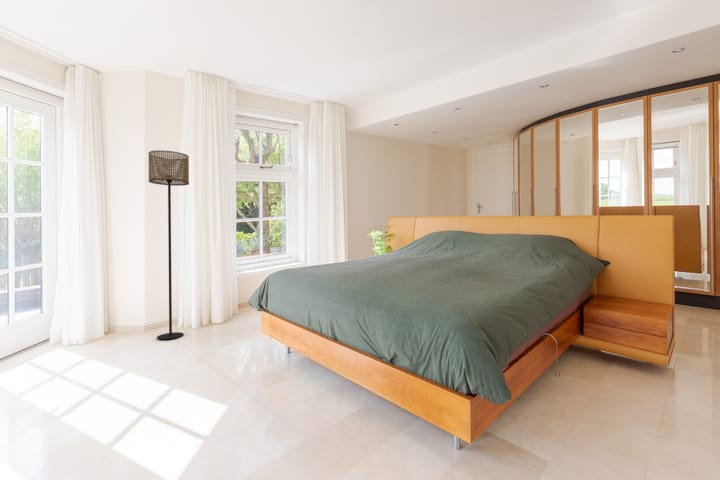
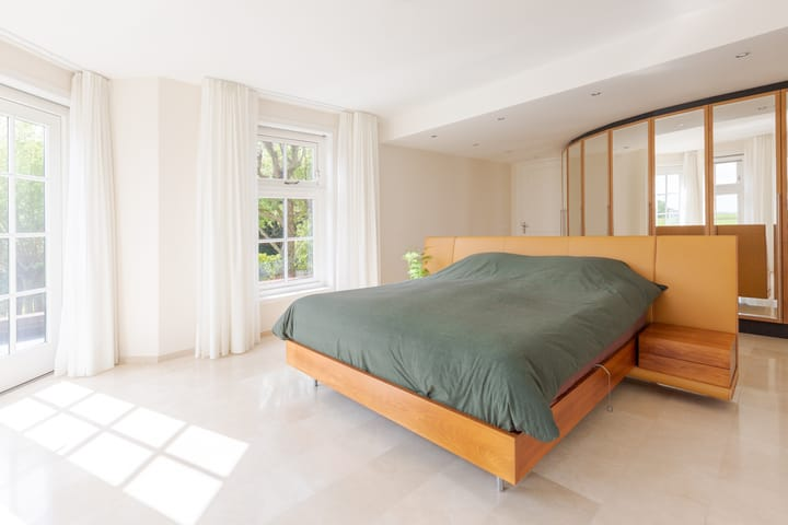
- floor lamp [147,149,190,340]
